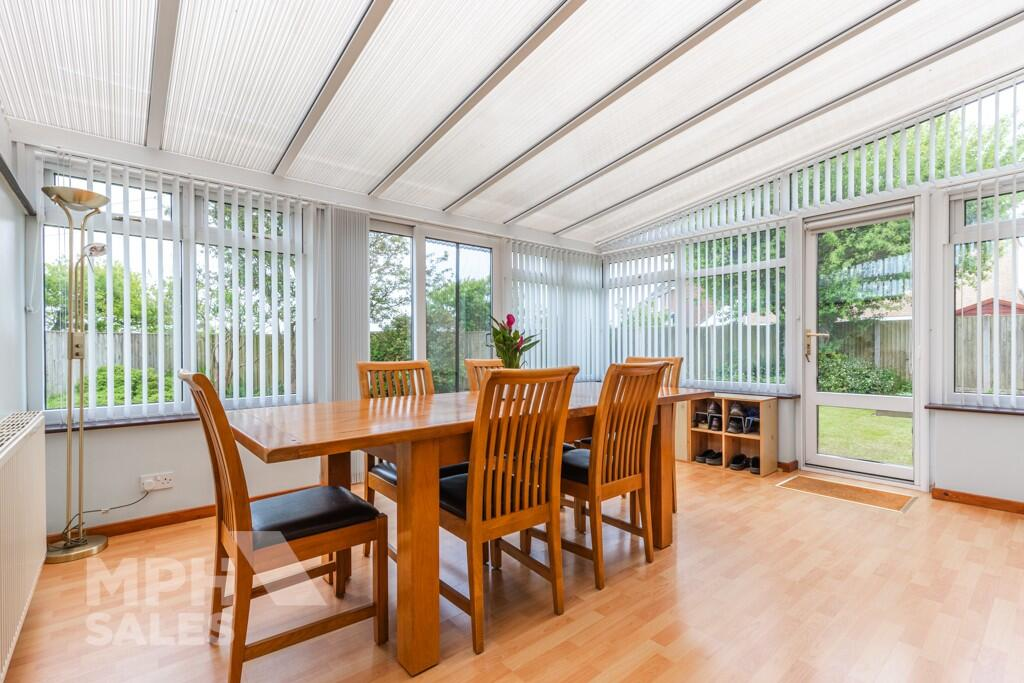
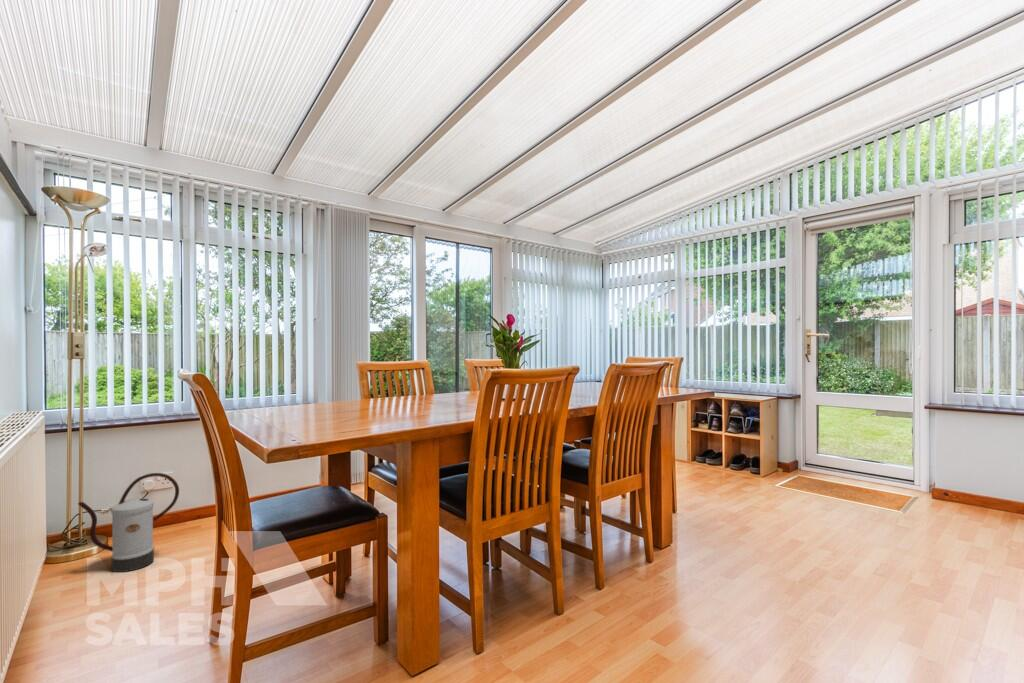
+ watering can [77,472,180,573]
